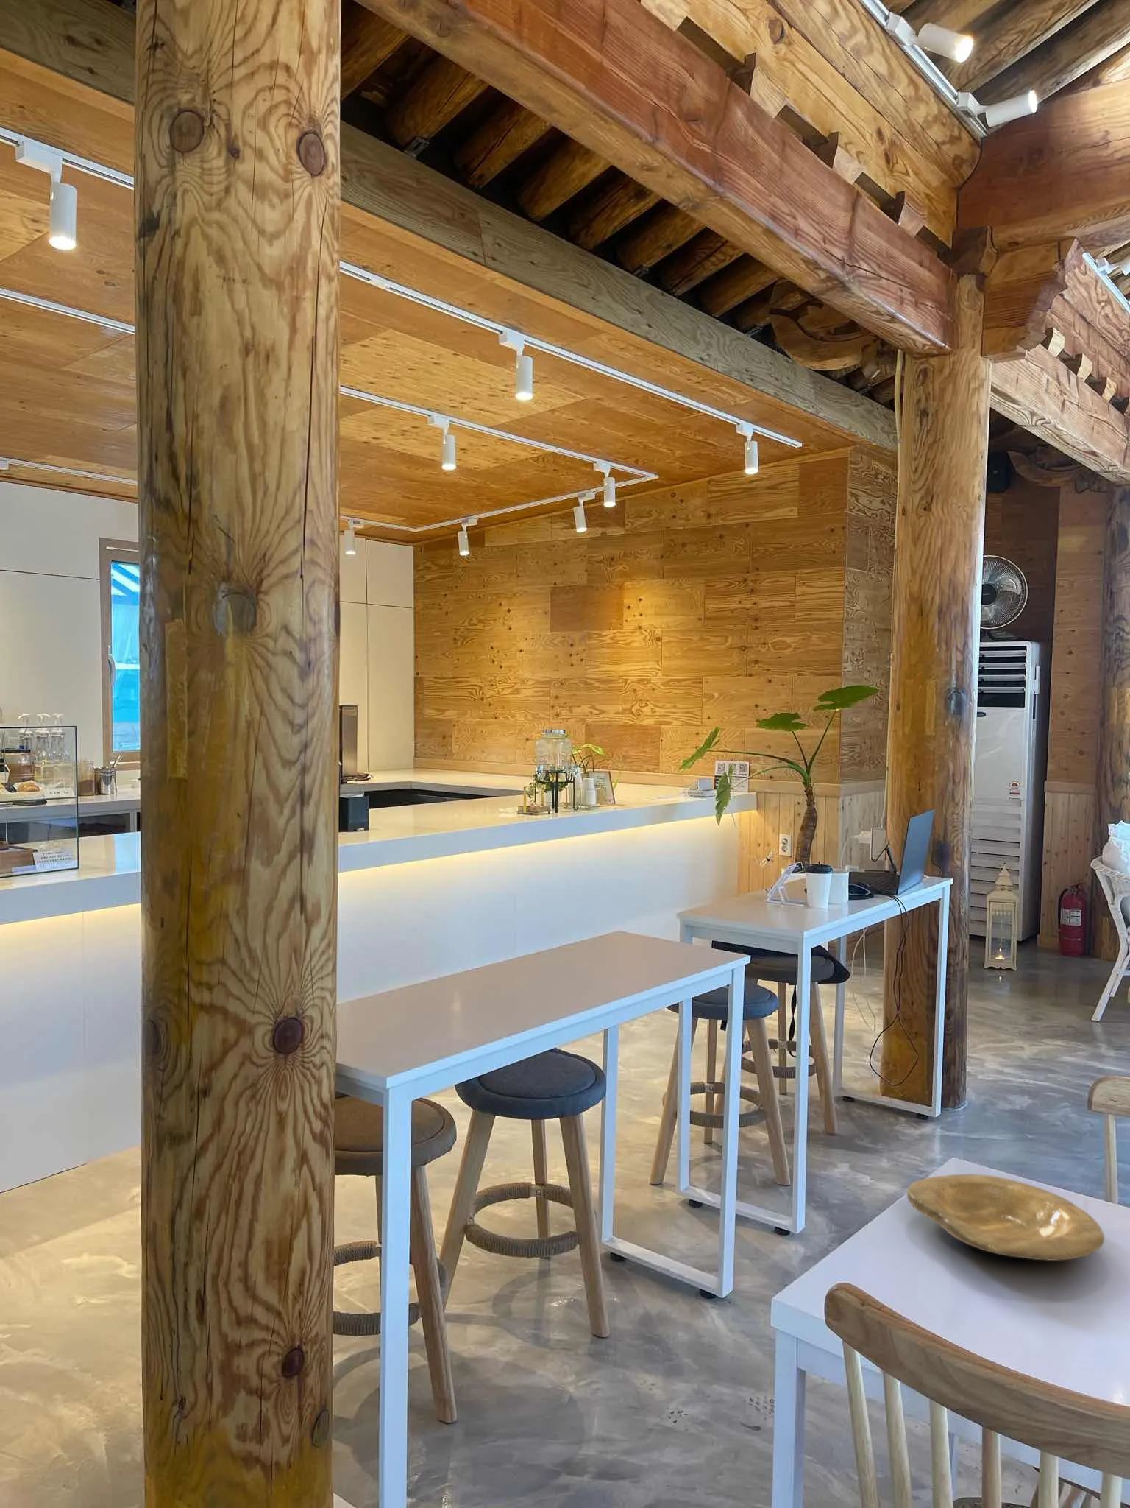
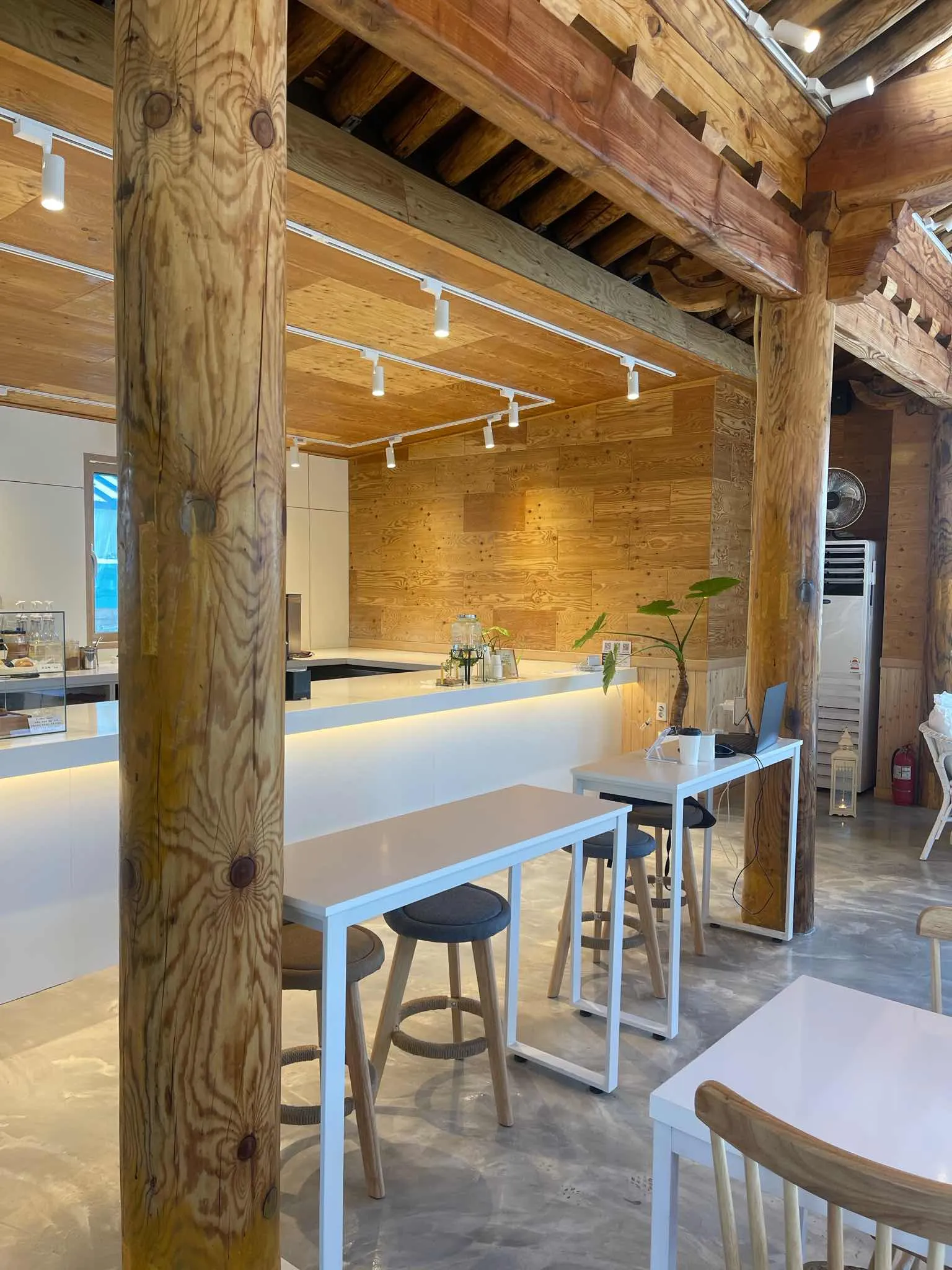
- plate [907,1173,1105,1261]
